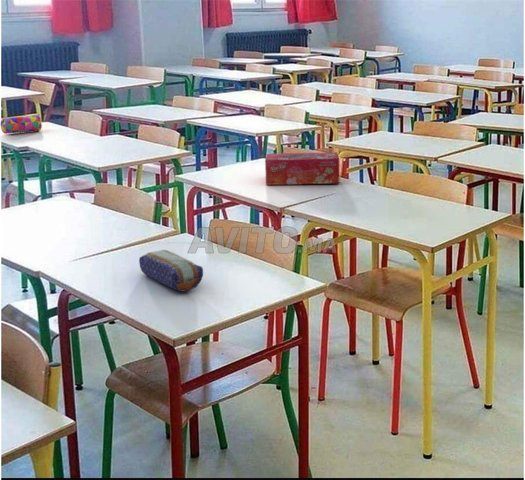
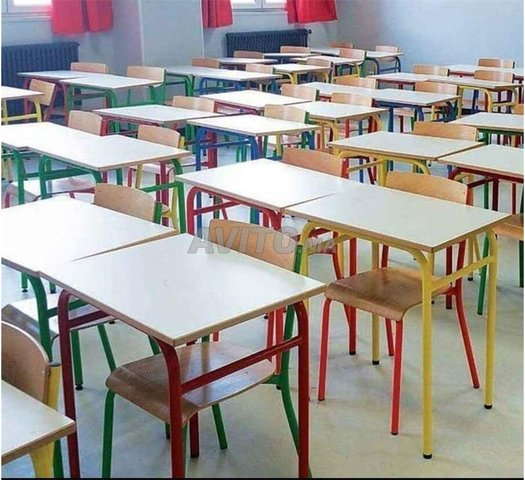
- tissue box [264,151,340,186]
- pencil case [0,113,43,135]
- pencil case [138,249,204,292]
